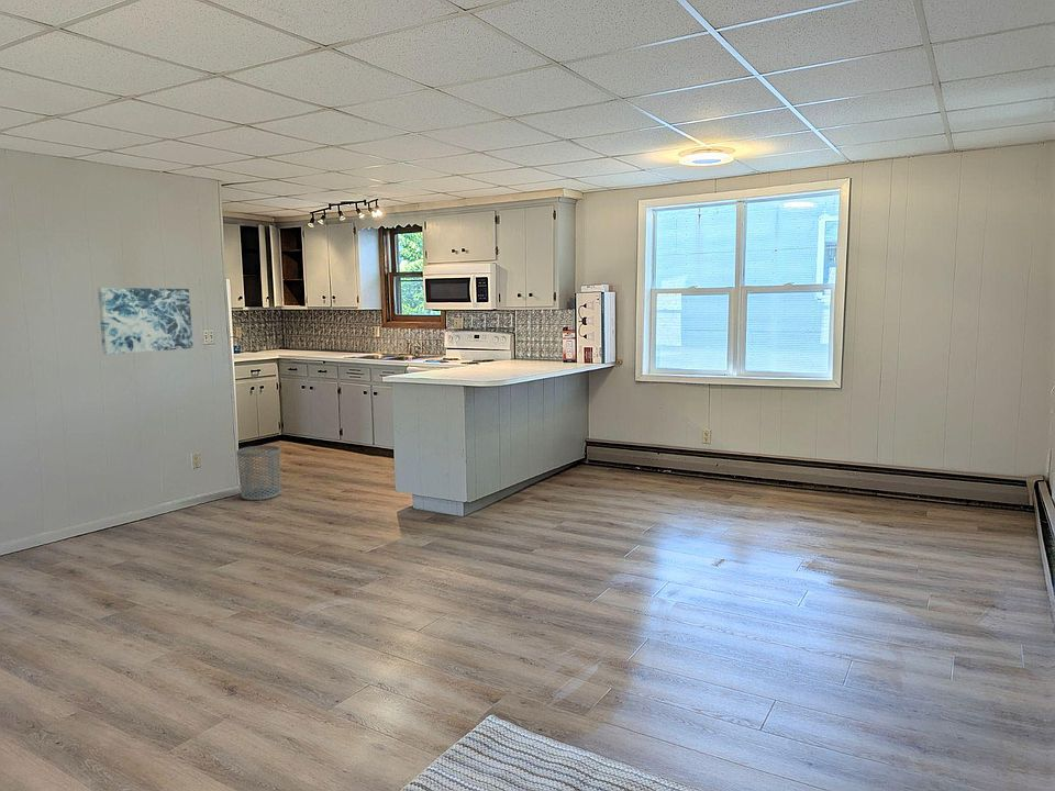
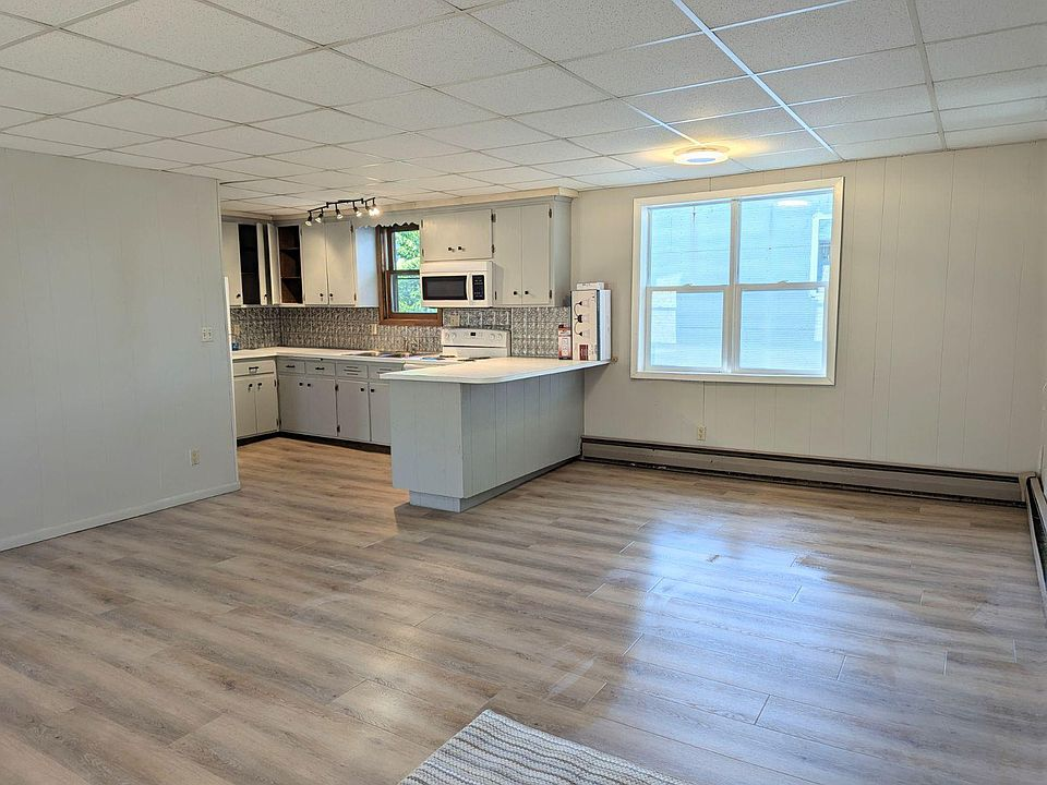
- waste bin [235,445,281,501]
- wall art [97,287,195,355]
